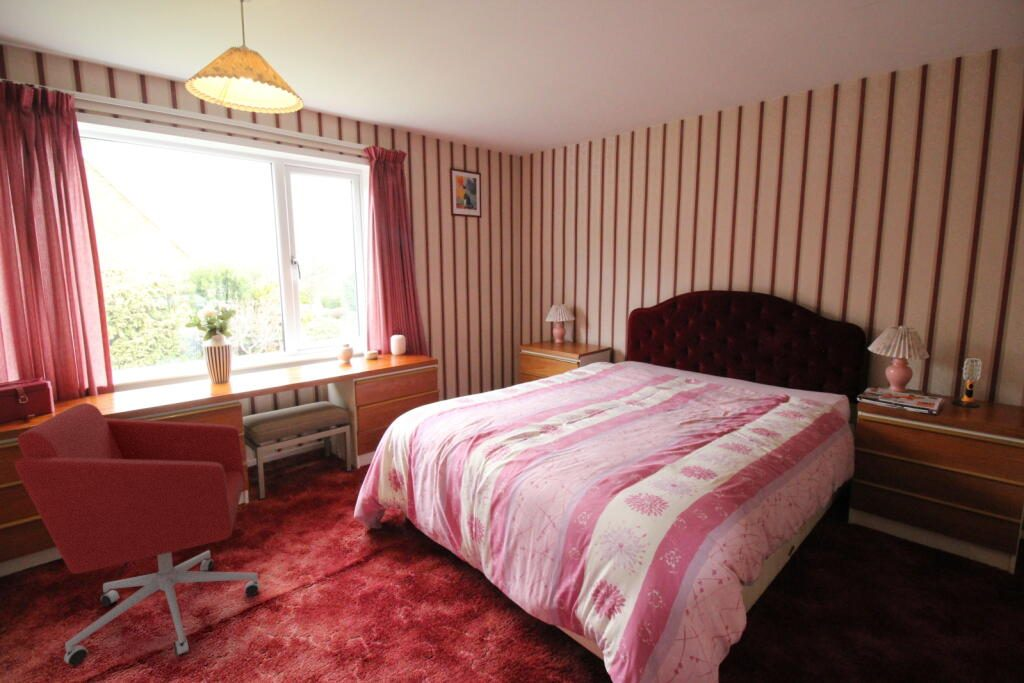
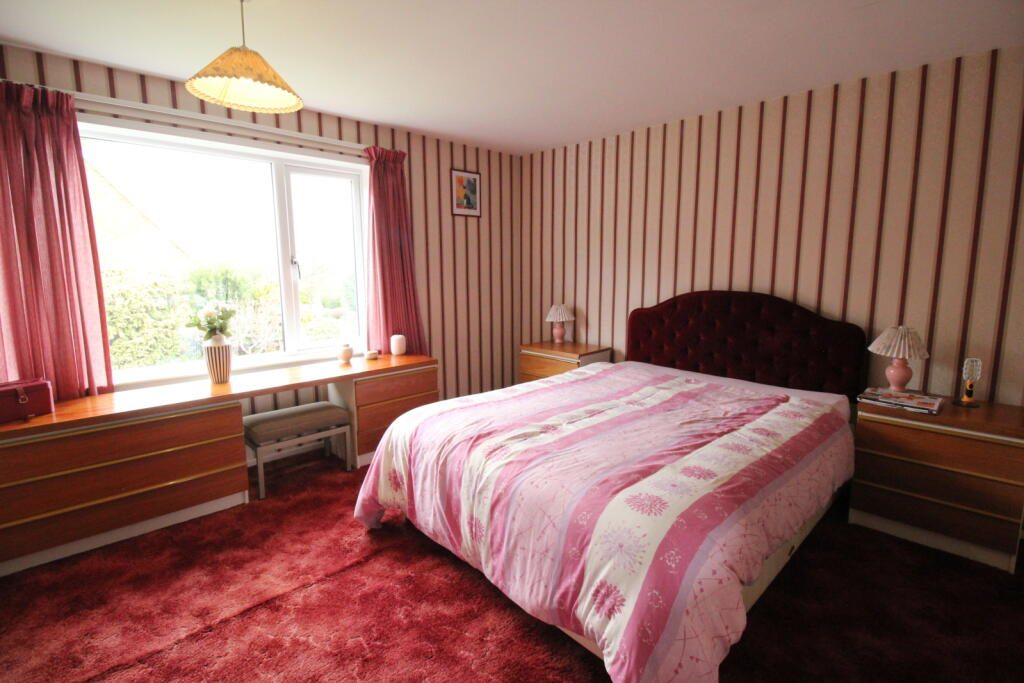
- armchair [14,402,261,666]
